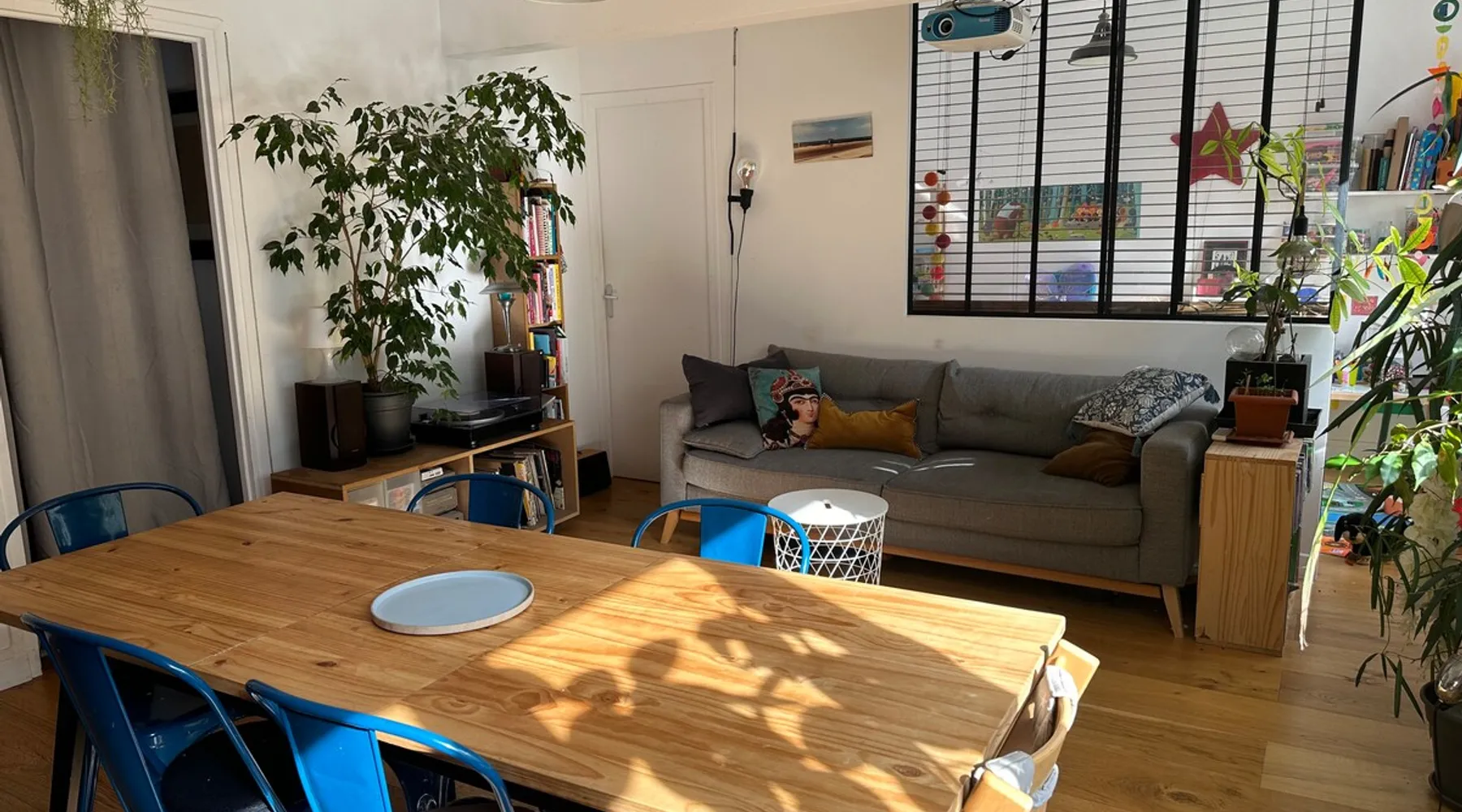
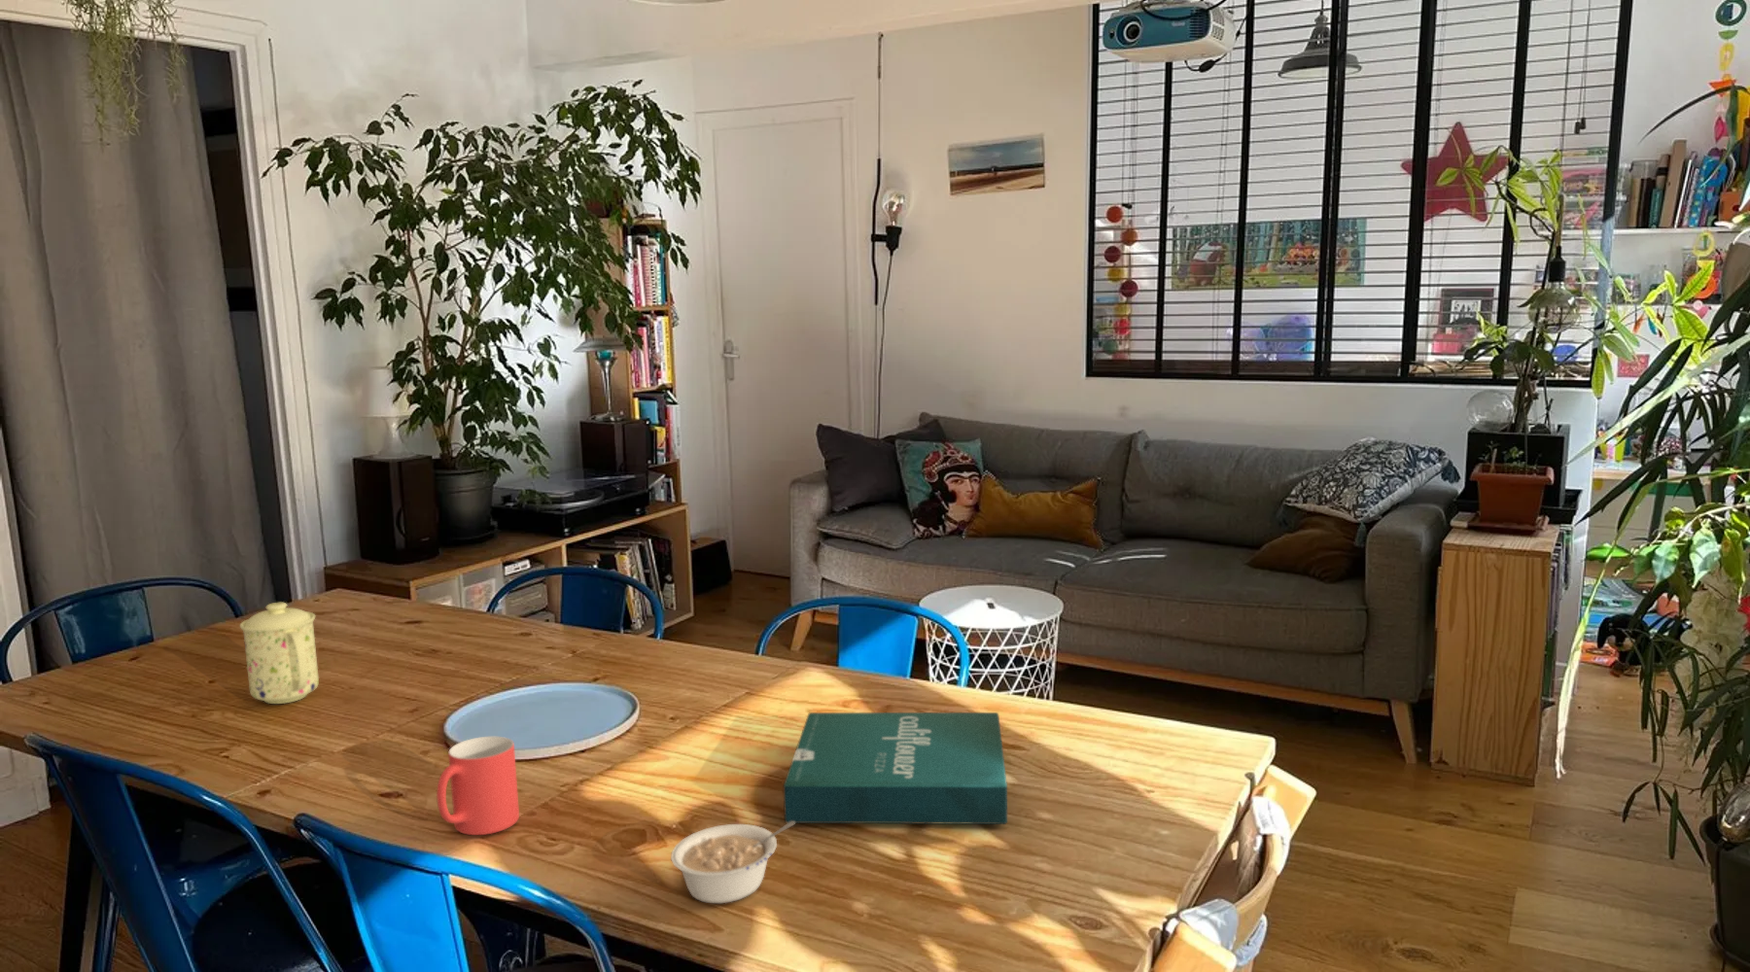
+ mug [436,736,521,836]
+ mug [239,602,320,705]
+ pizza box [783,711,1008,825]
+ legume [670,821,796,904]
